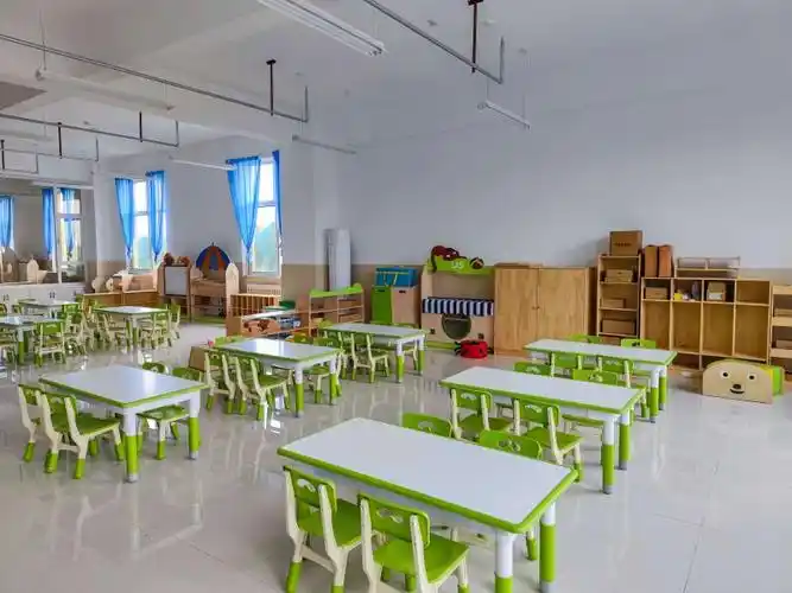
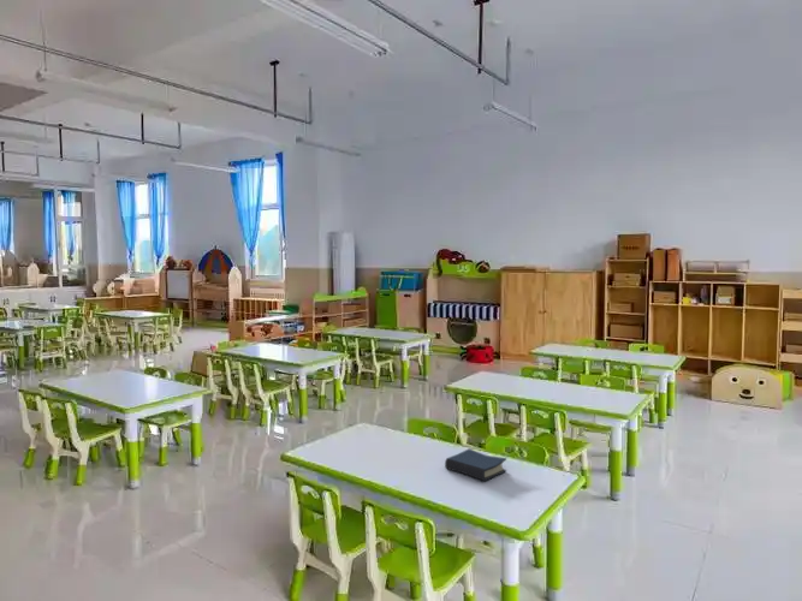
+ hardback book [444,448,507,482]
